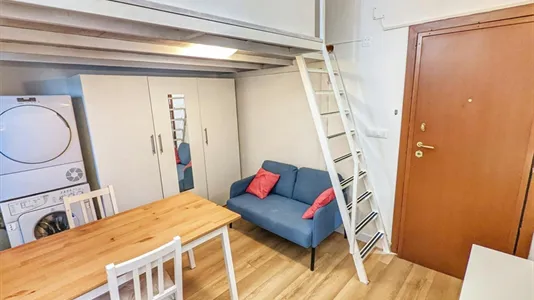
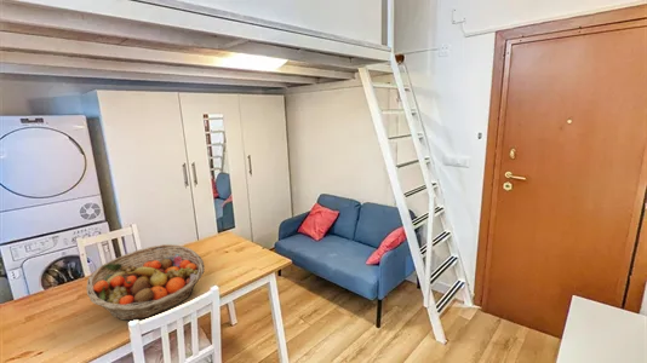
+ fruit basket [86,243,206,322]
